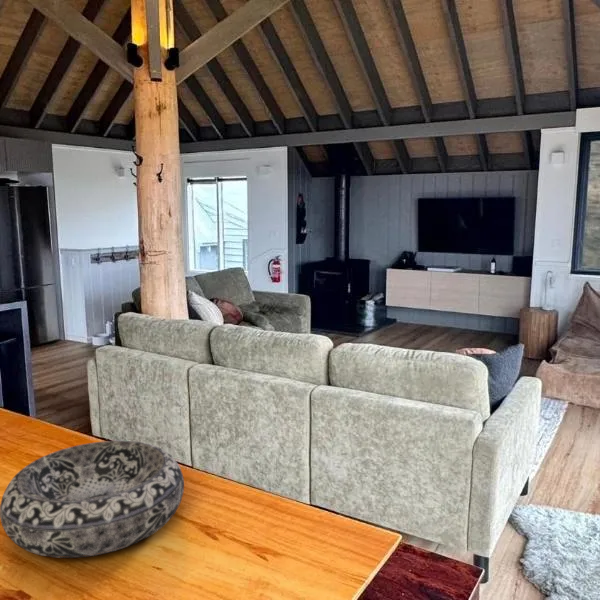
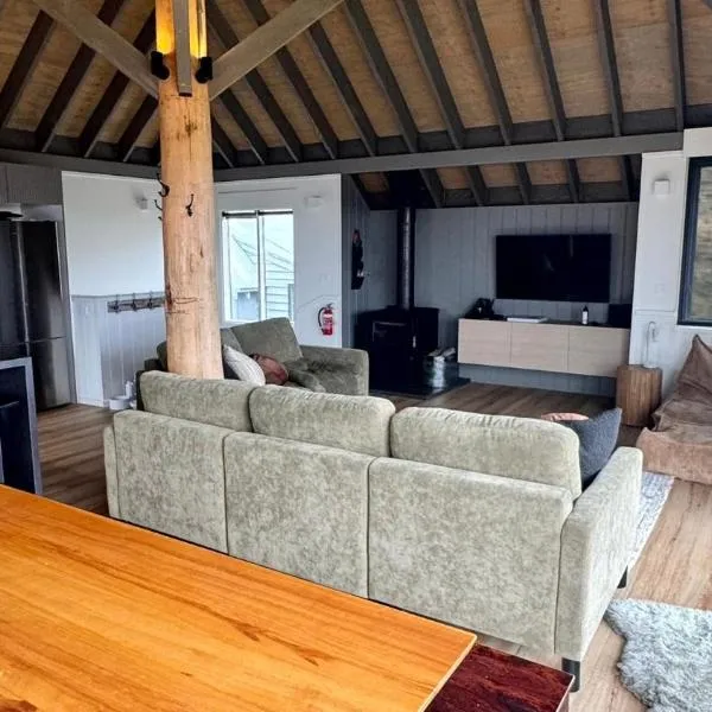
- decorative bowl [0,440,185,559]
